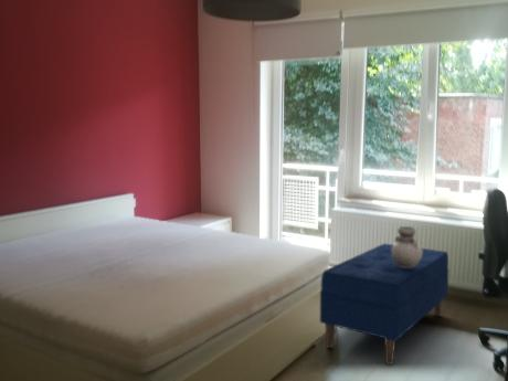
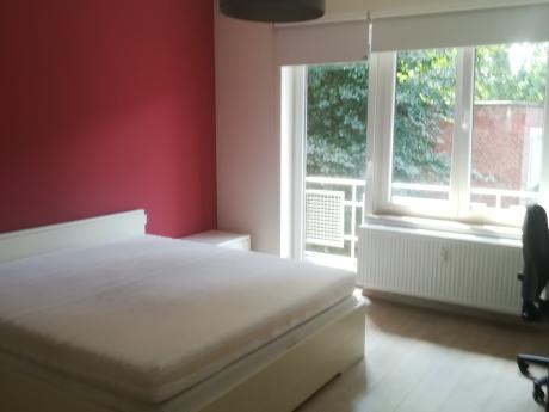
- bench [319,243,449,366]
- vase [392,225,423,268]
